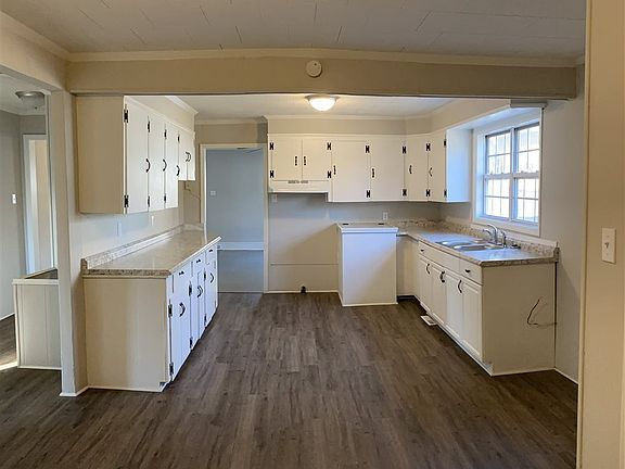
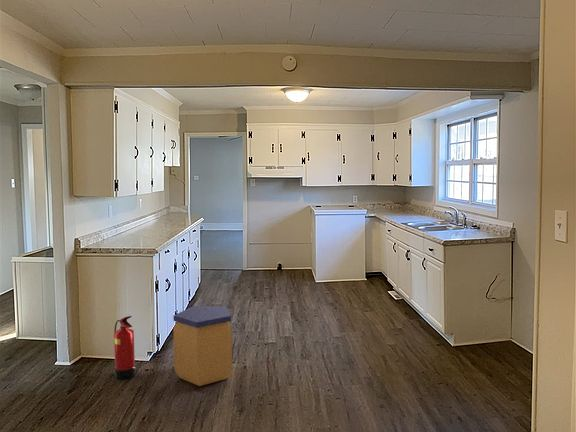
+ trash can [172,305,233,387]
+ fire extinguisher [113,315,137,380]
